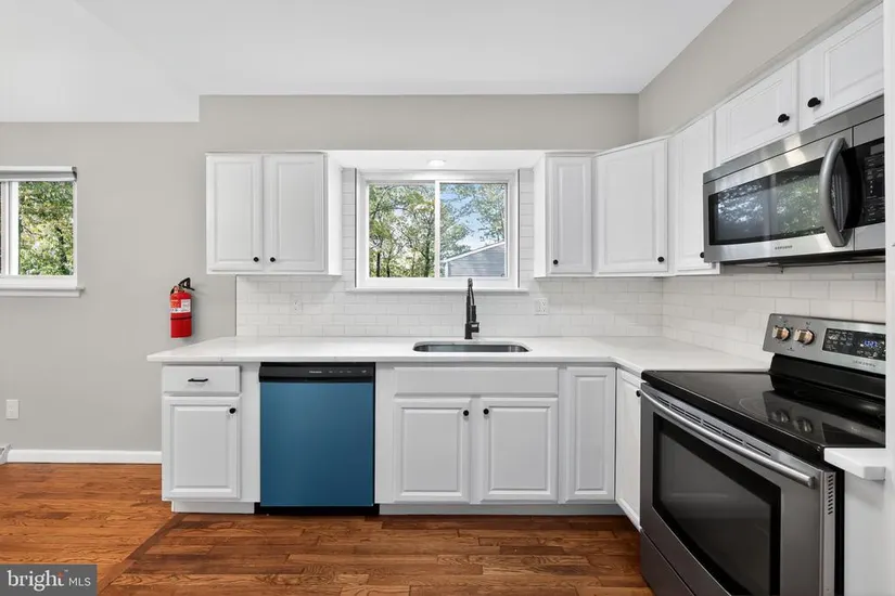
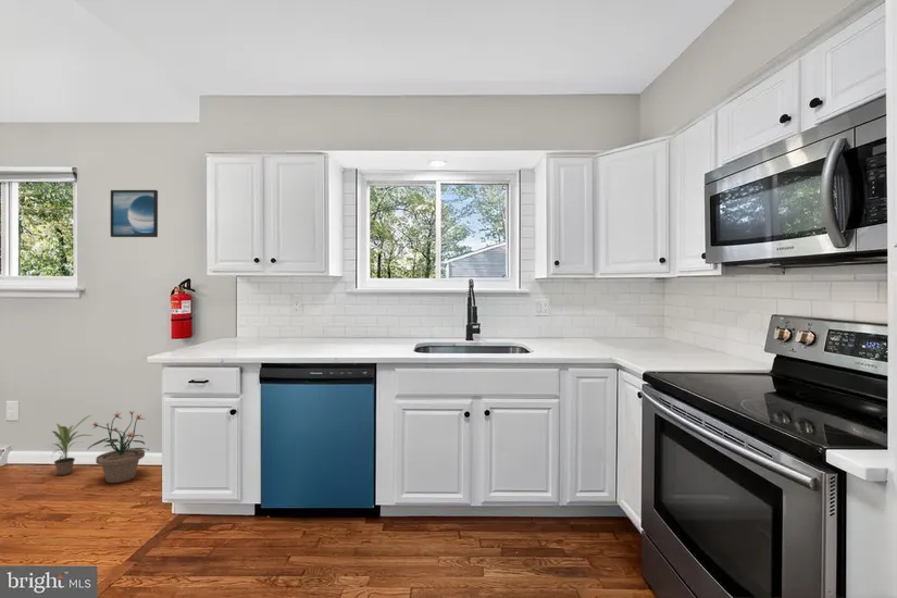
+ potted plant [47,414,95,476]
+ potted plant [86,410,150,484]
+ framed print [110,189,159,238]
